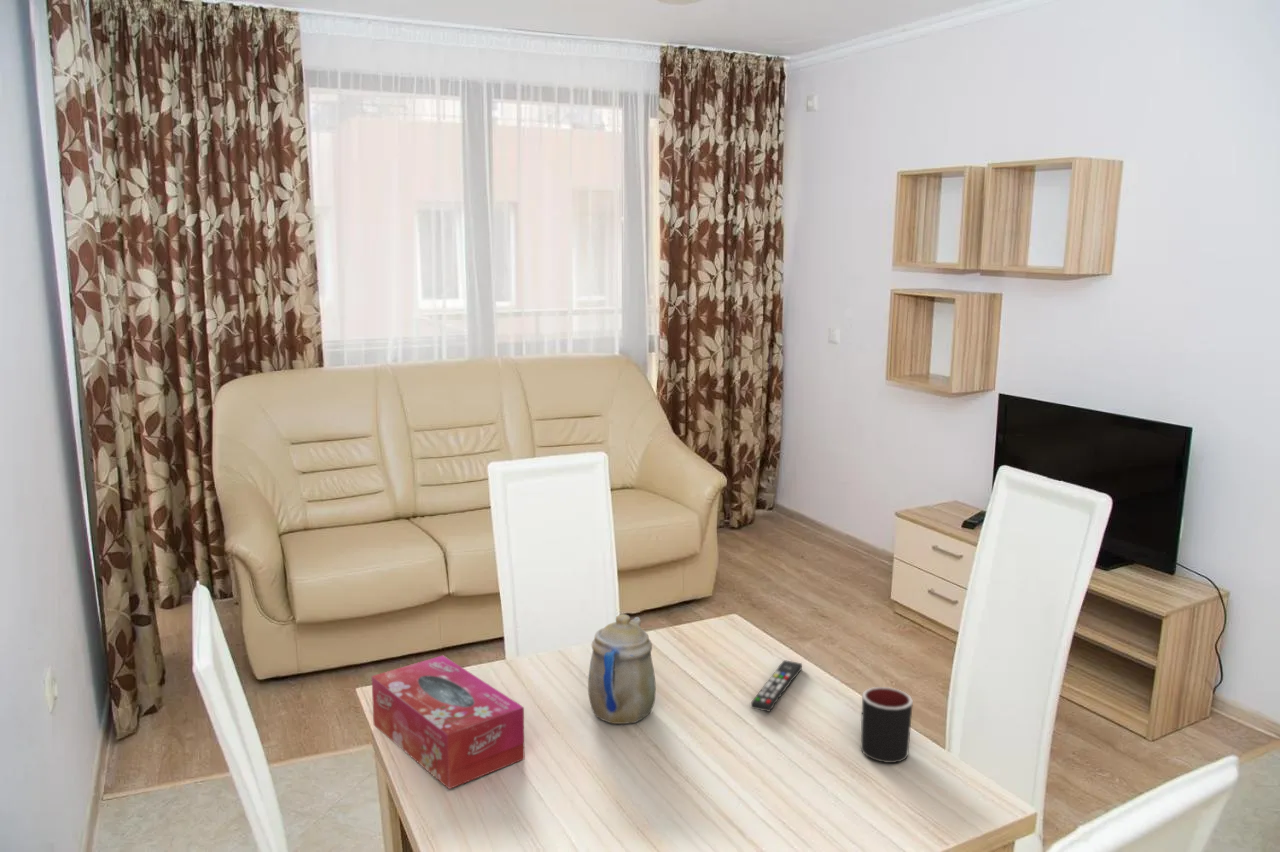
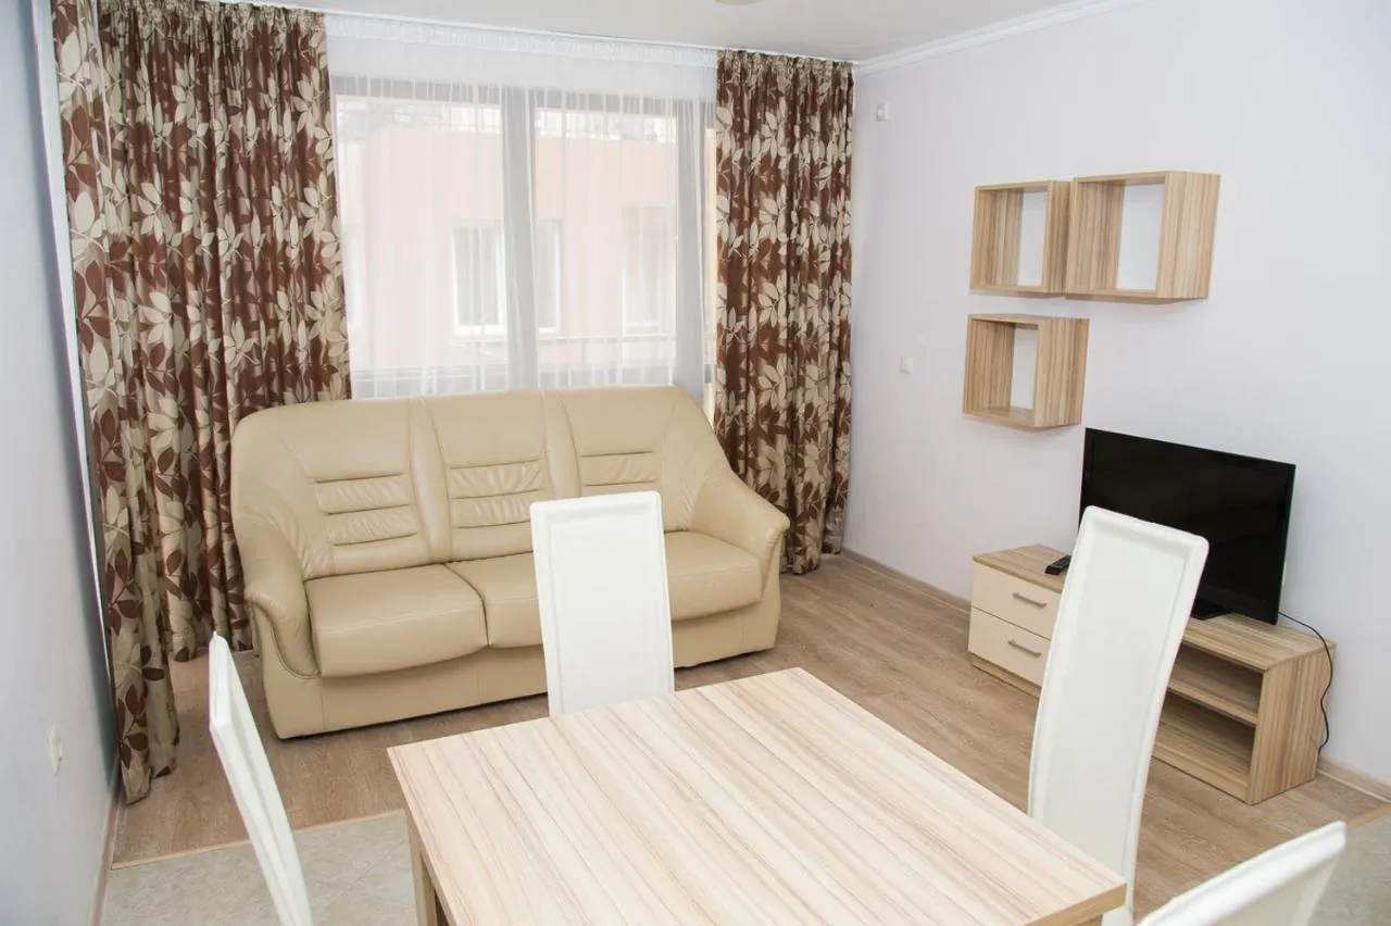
- mug [860,686,914,764]
- tissue box [371,654,525,790]
- remote control [750,659,803,713]
- teapot [587,613,657,725]
